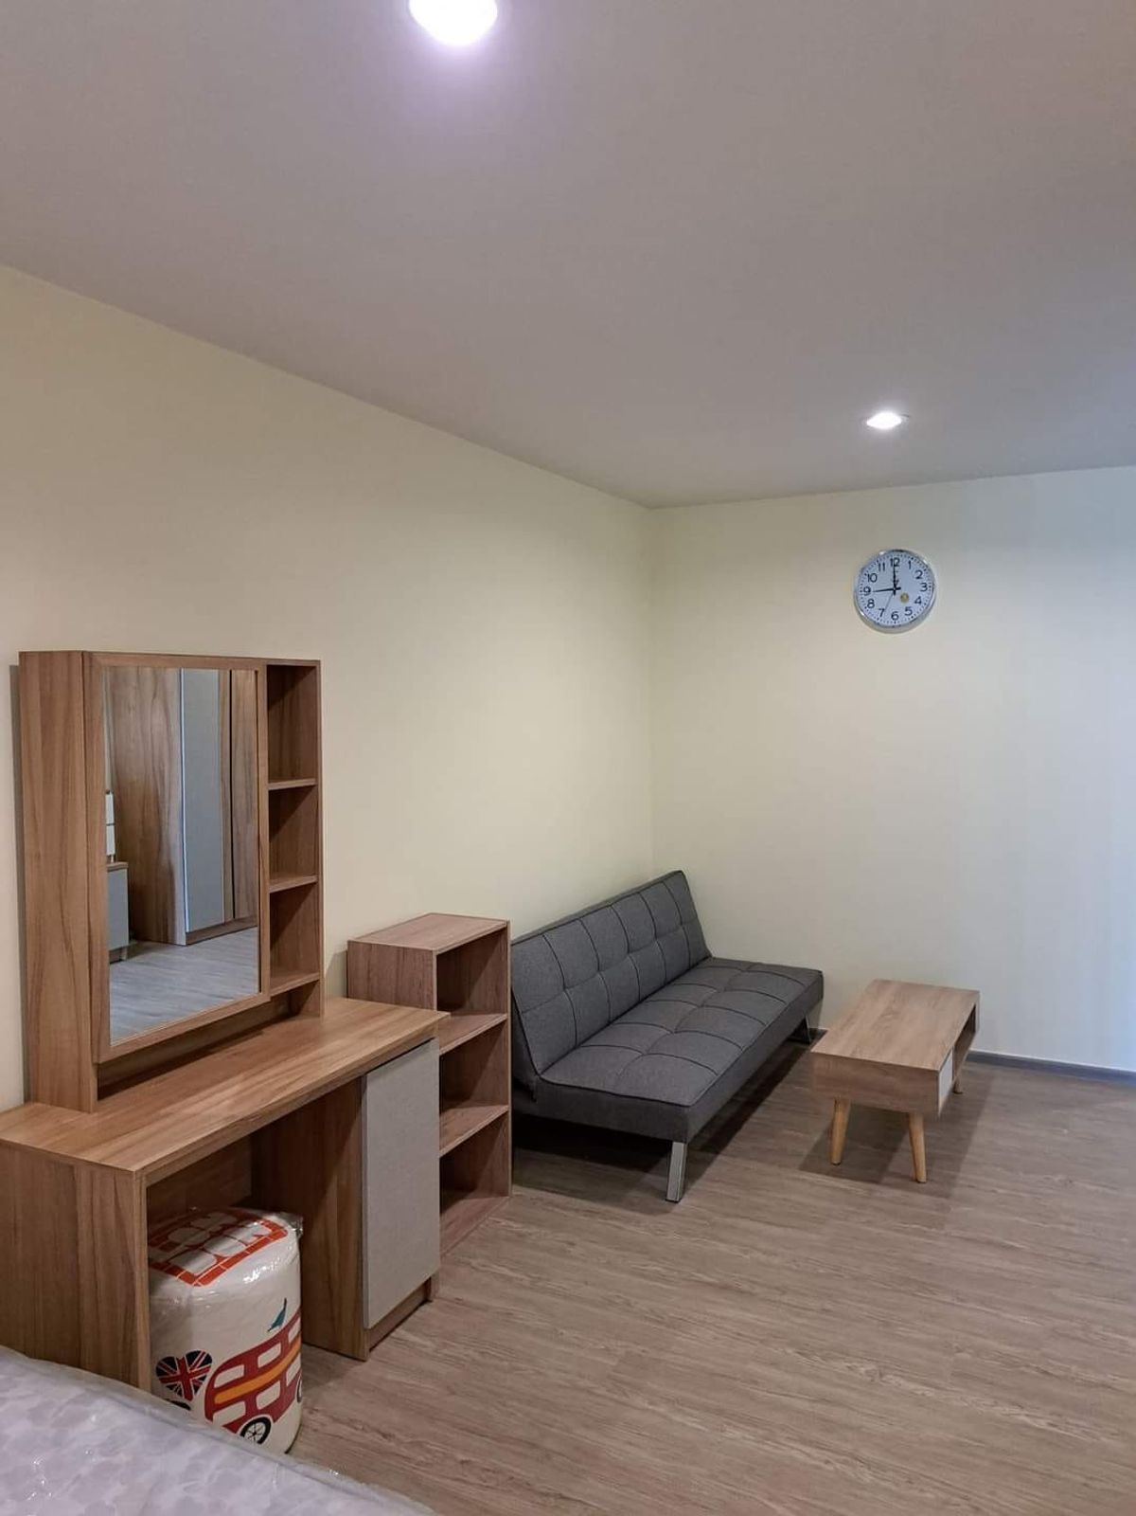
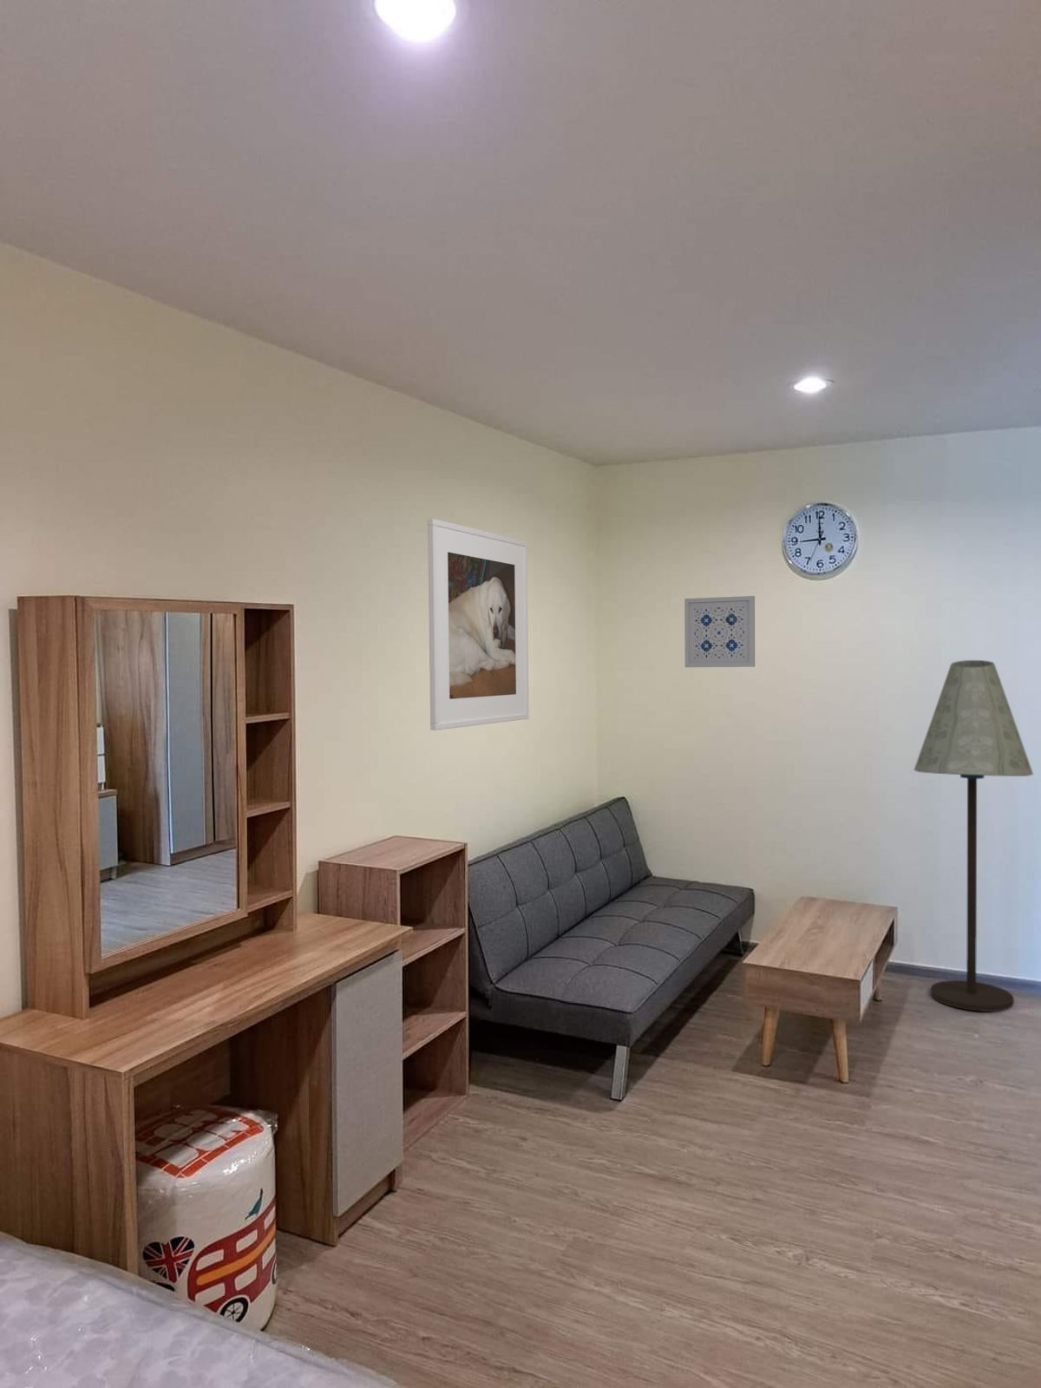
+ floor lamp [913,659,1034,1012]
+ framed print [426,518,530,731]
+ wall art [683,596,756,668]
